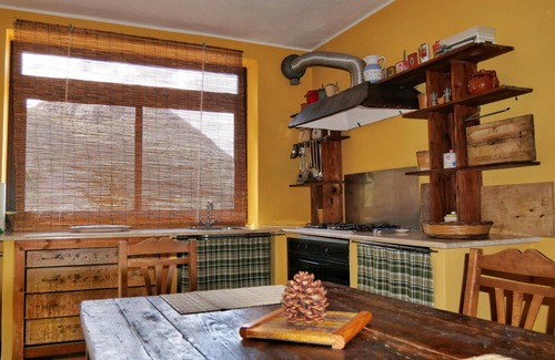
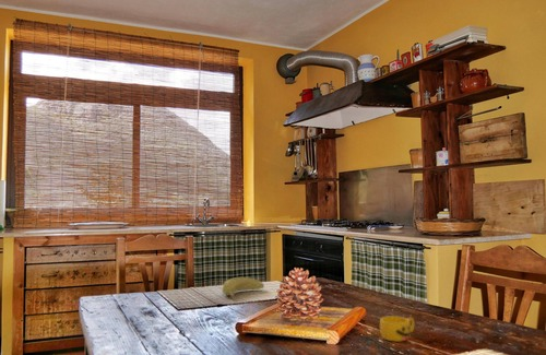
+ cup [379,315,415,343]
+ banana [222,276,265,298]
